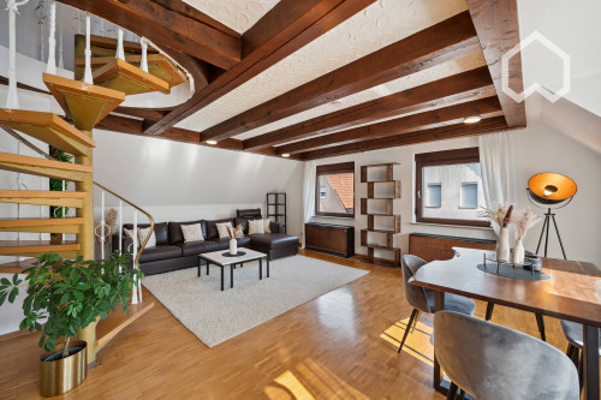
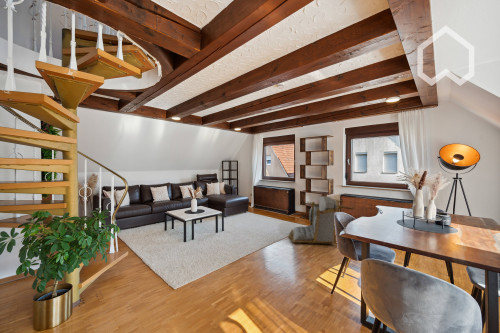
+ armchair [288,195,355,246]
